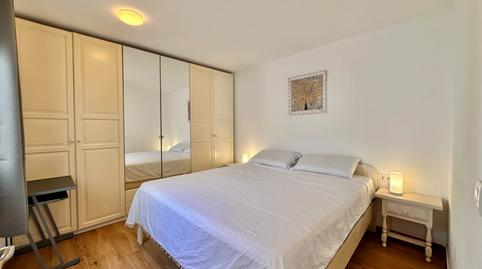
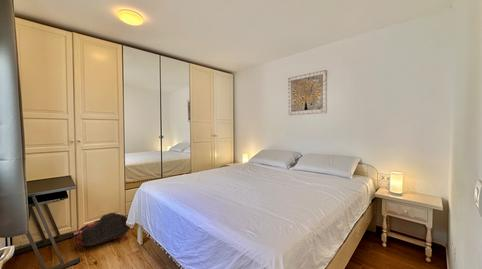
+ backpack [75,212,131,247]
